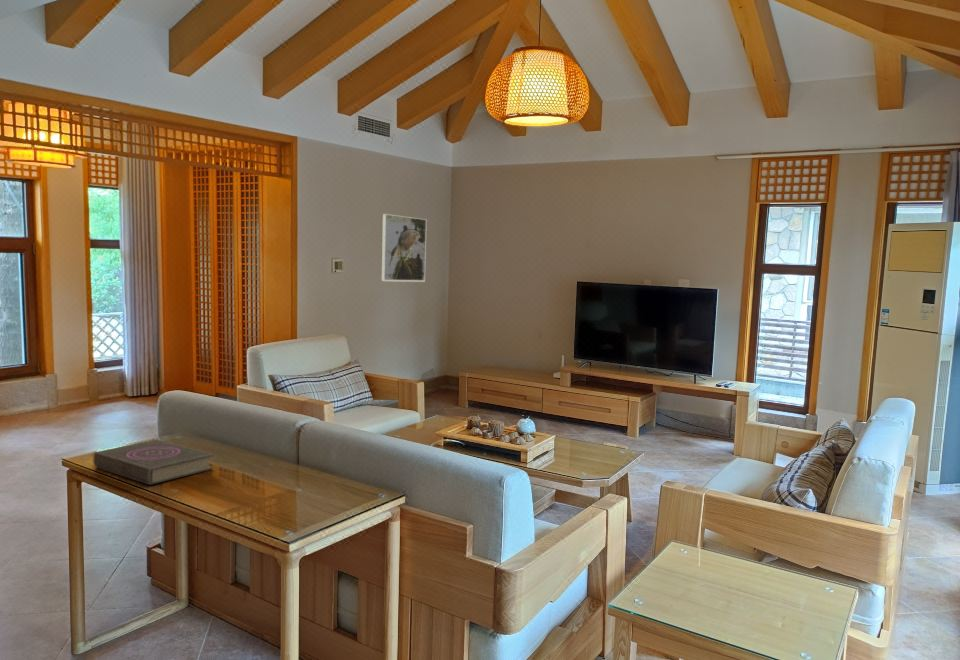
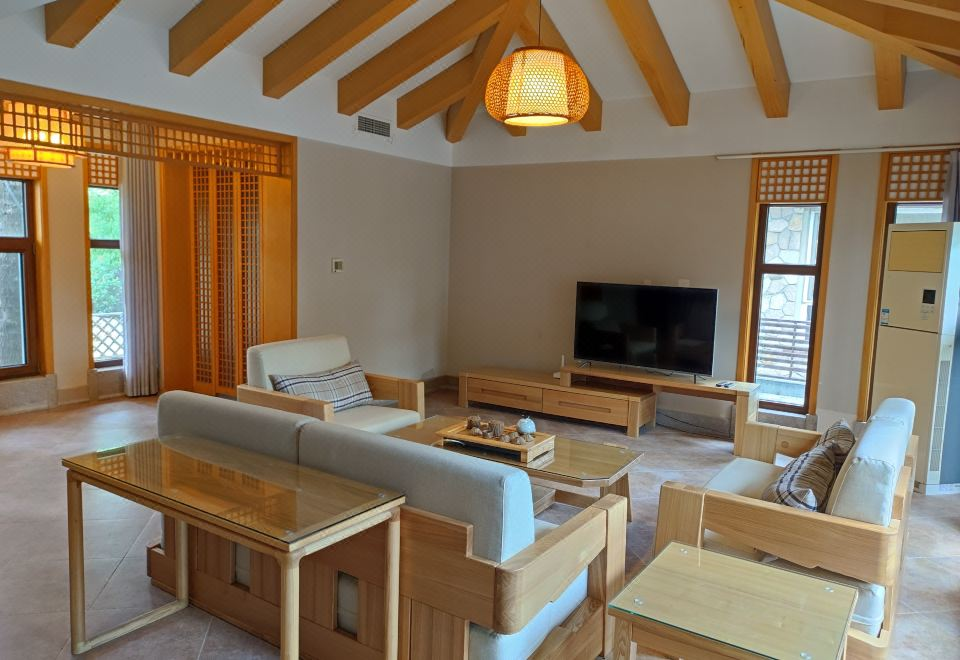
- book [93,439,214,486]
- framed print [380,213,428,283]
